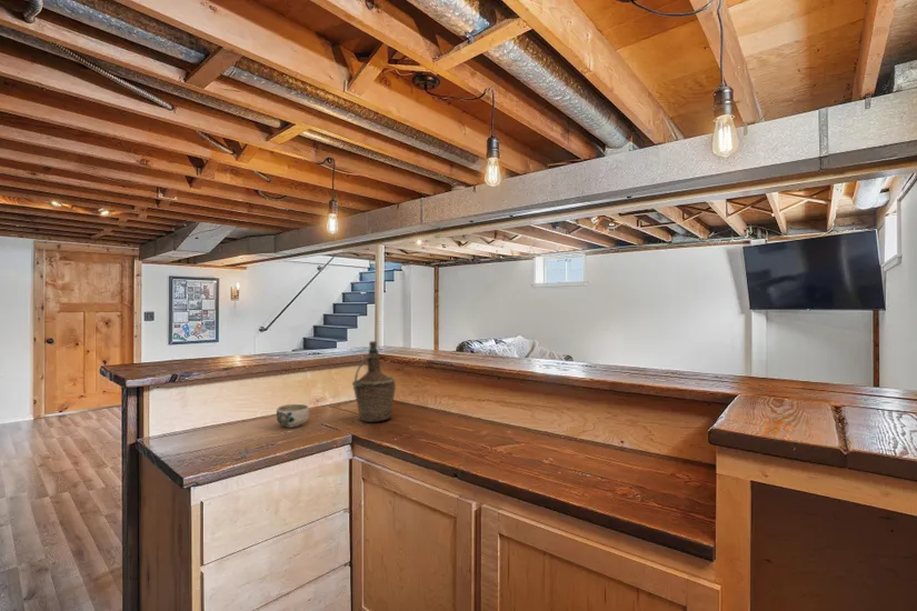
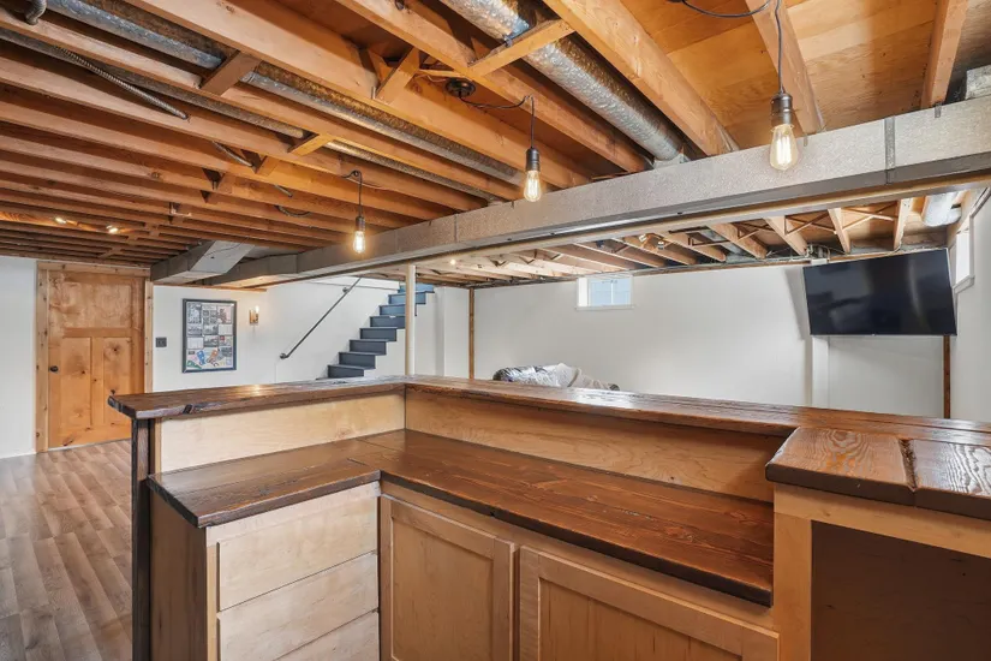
- bottle [351,340,397,423]
- bowl [276,403,310,428]
